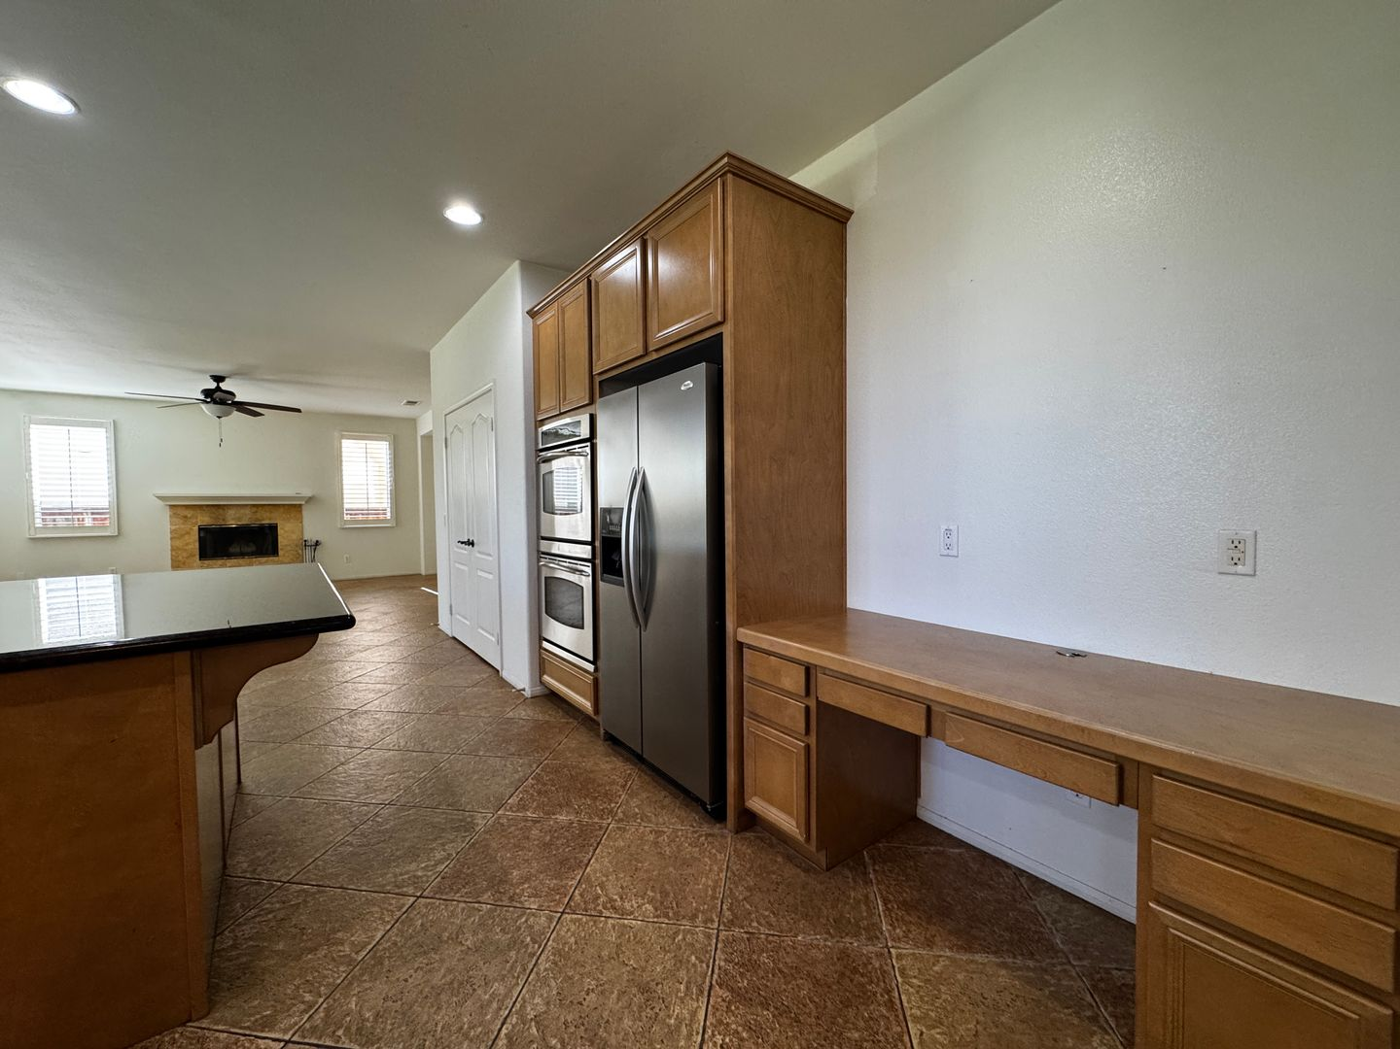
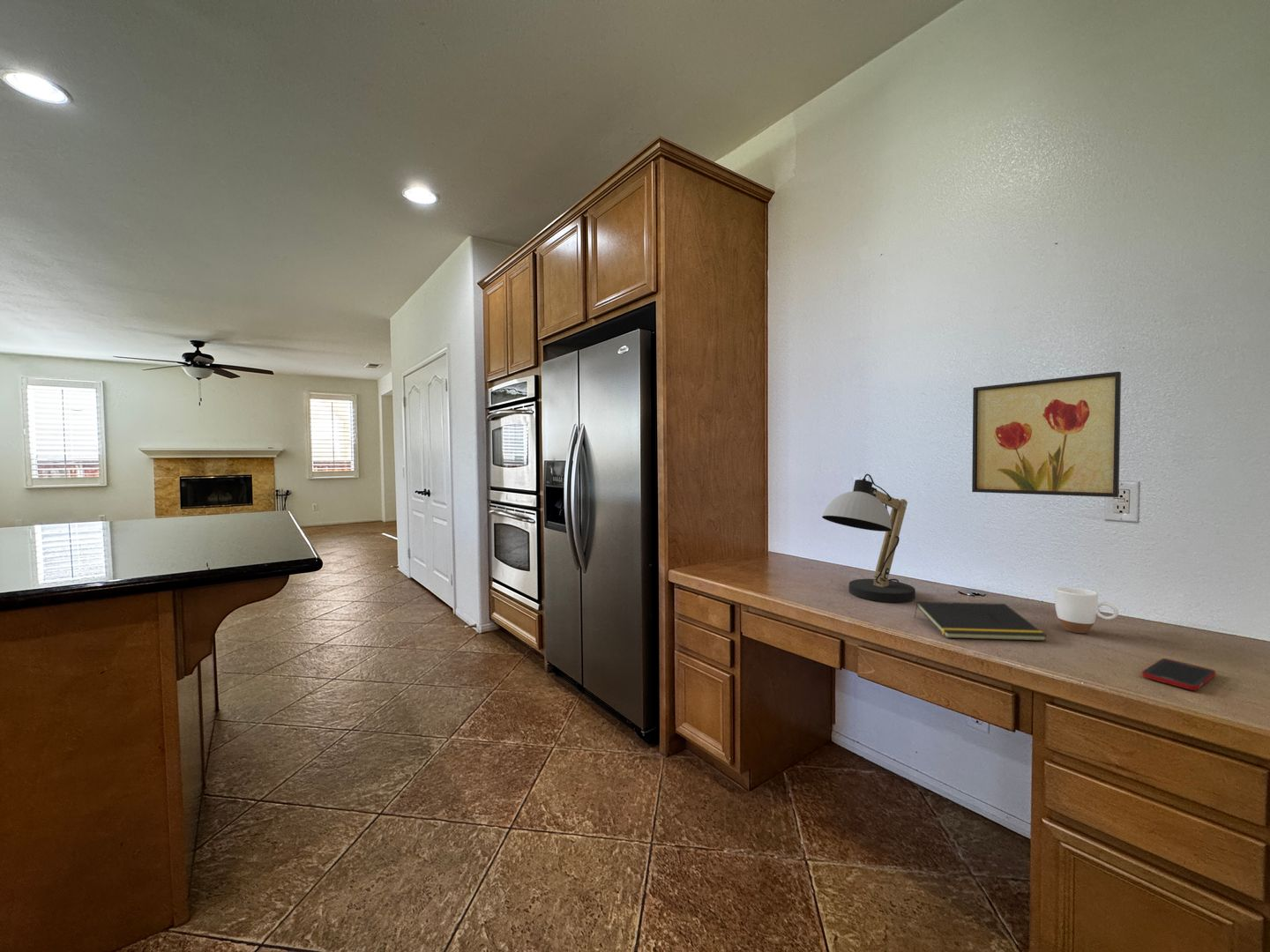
+ mug [1054,586,1119,635]
+ cell phone [1141,658,1216,691]
+ desk lamp [821,473,916,603]
+ notepad [913,601,1048,642]
+ wall art [971,370,1122,498]
